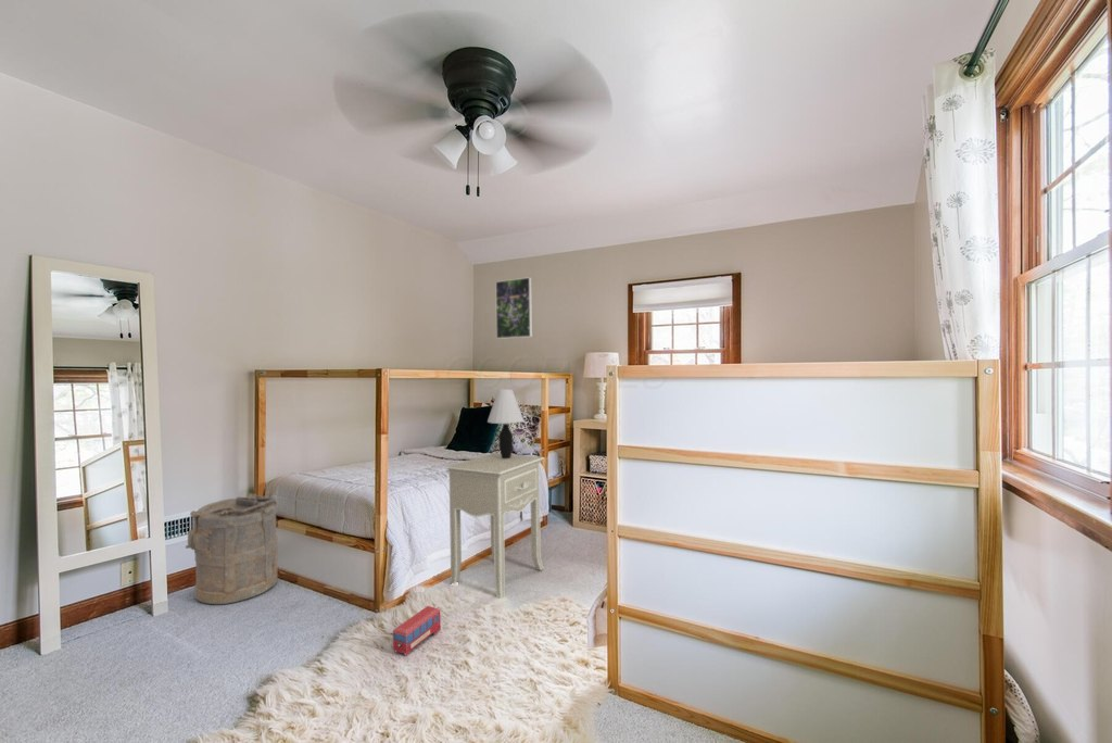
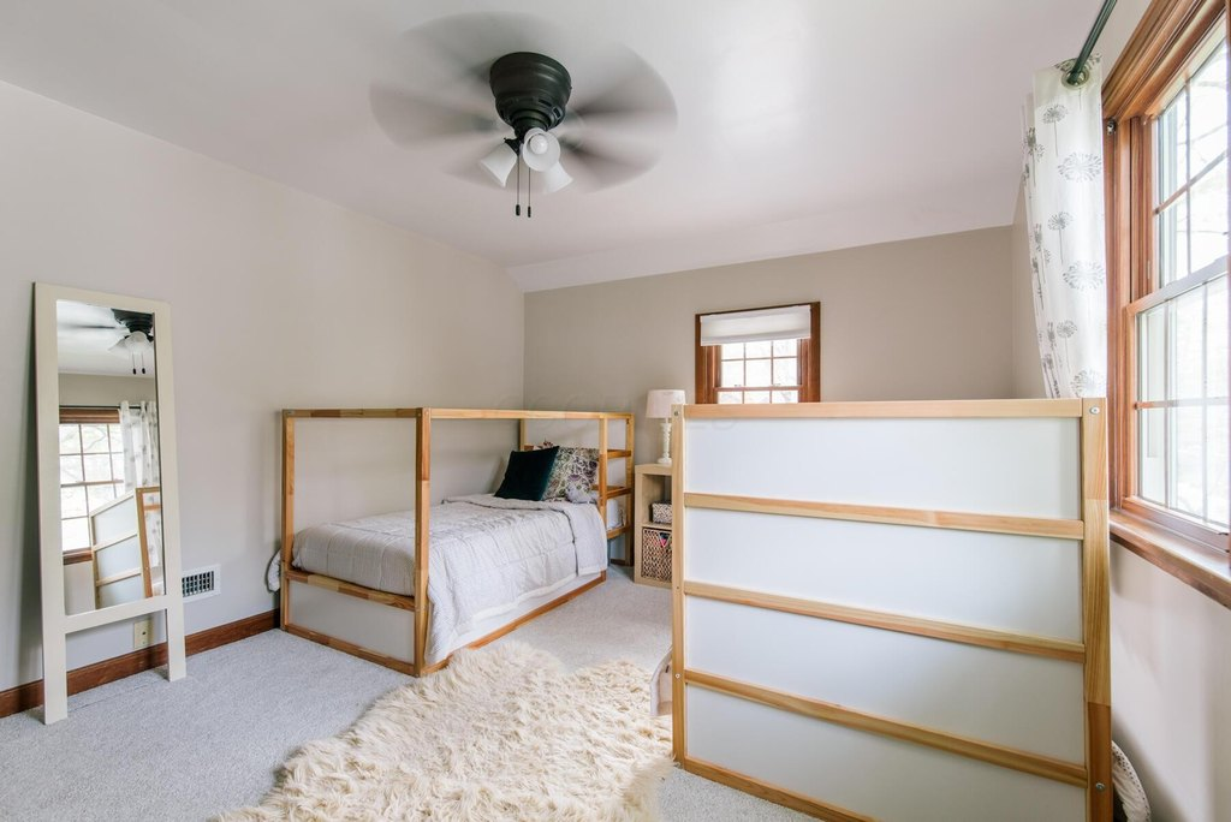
- laundry hamper [185,492,278,605]
- toy train [392,605,442,657]
- nightstand [445,452,545,600]
- table lamp [486,388,525,458]
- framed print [494,276,533,340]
